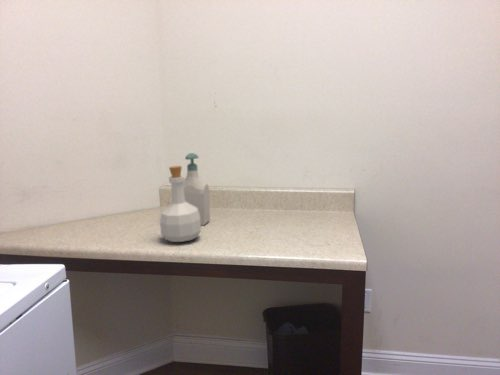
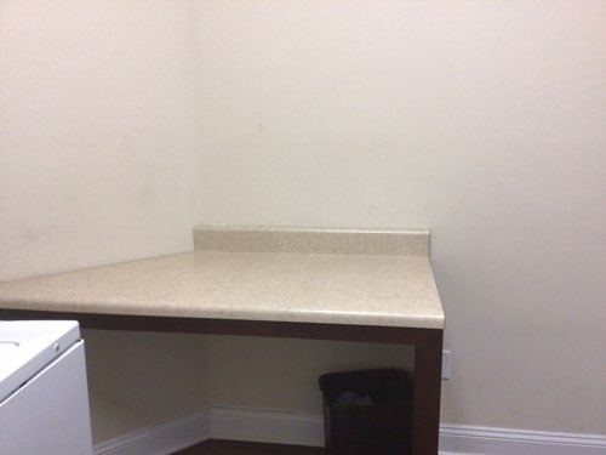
- soap bottle [183,152,211,226]
- bottle [159,165,202,243]
